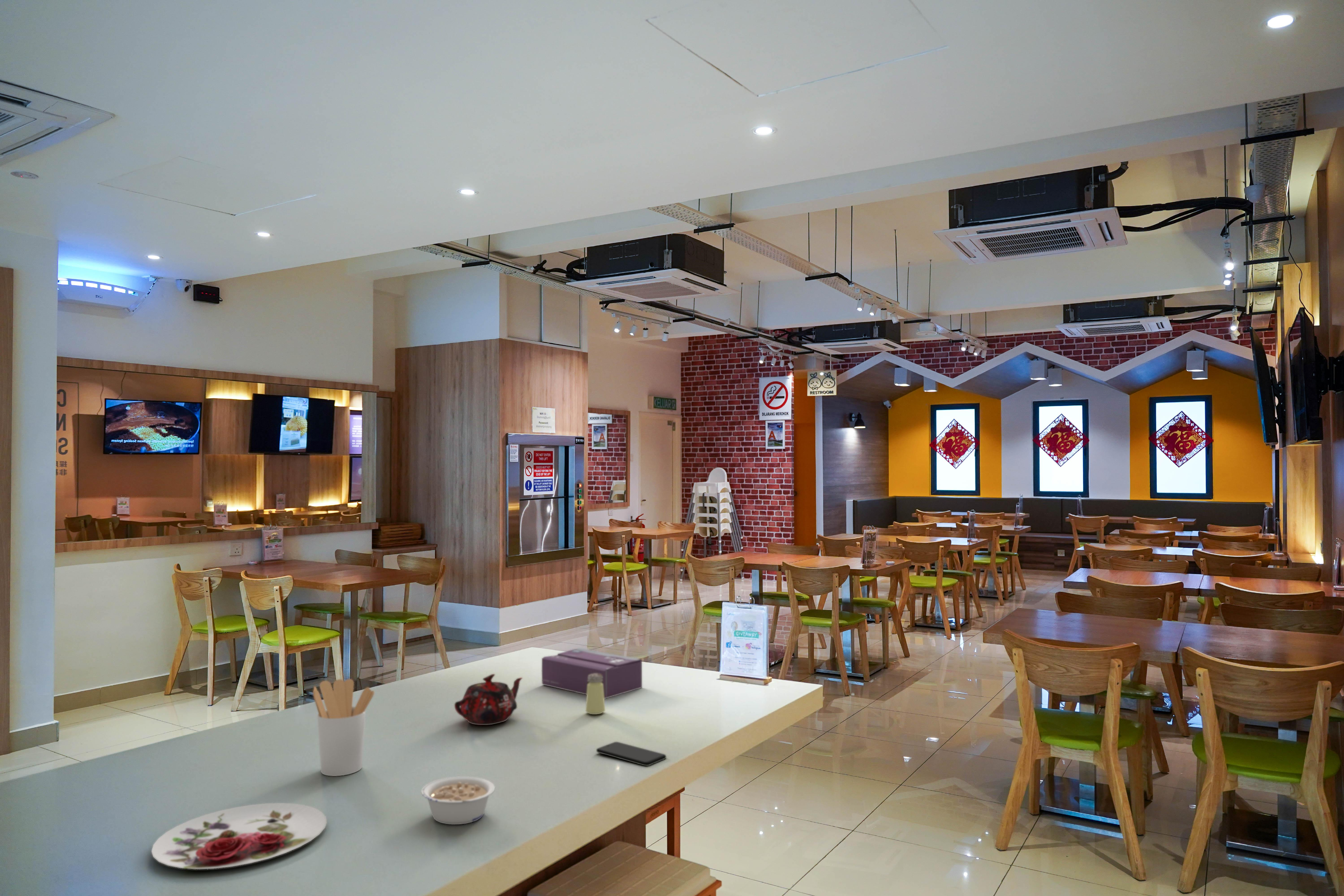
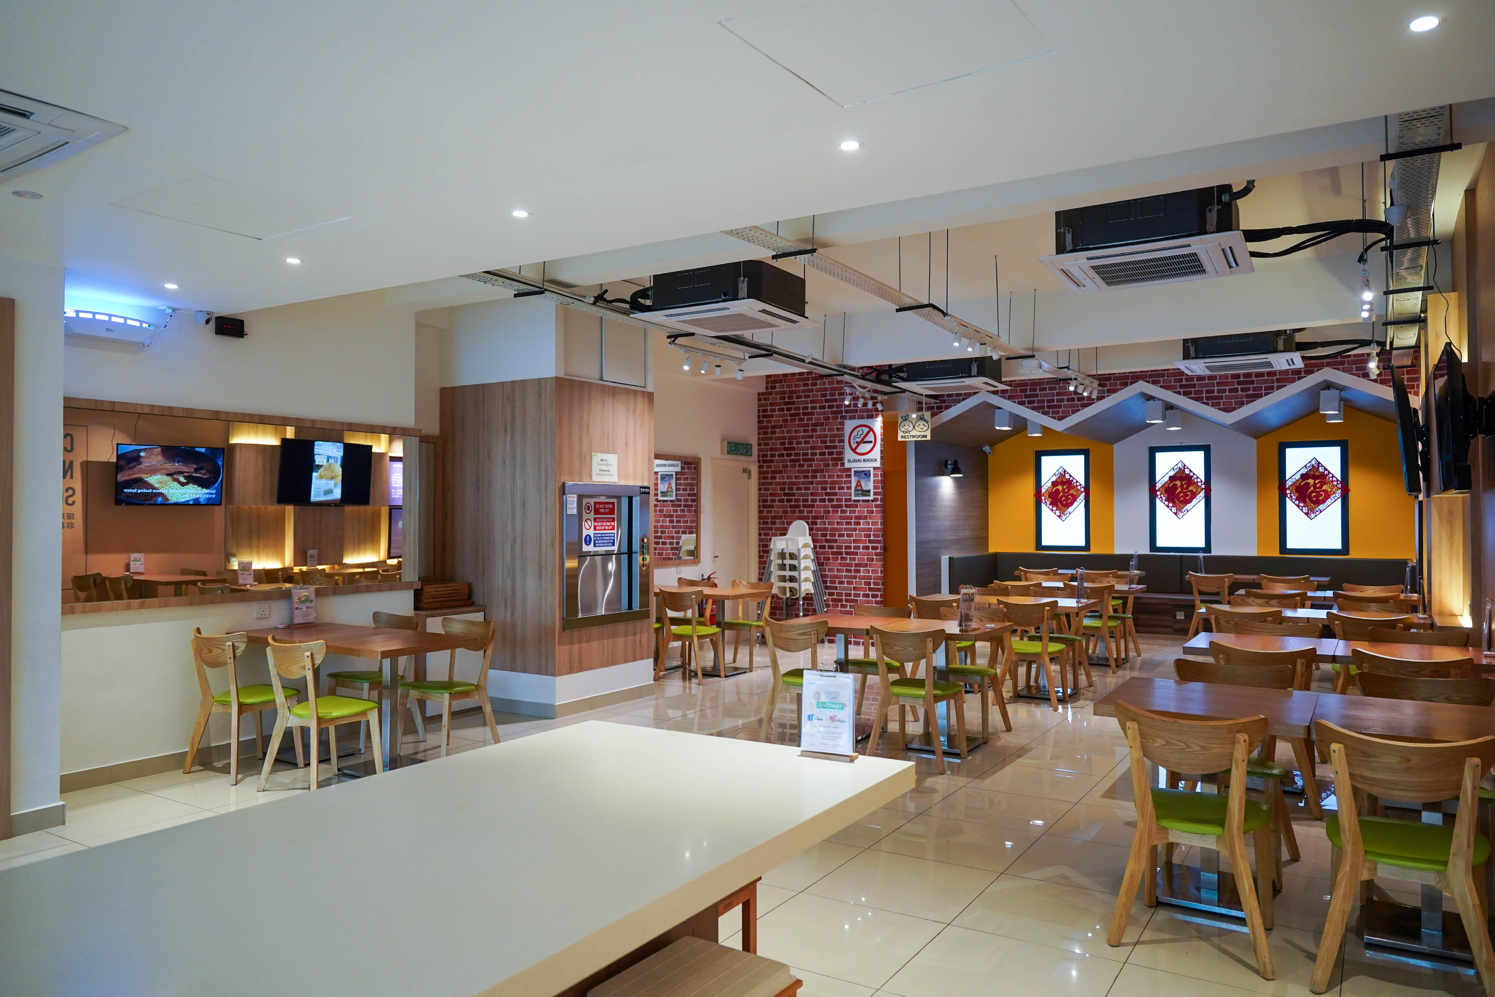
- plate [151,802,327,870]
- smartphone [596,741,666,766]
- tissue box [541,648,642,699]
- utensil holder [313,678,375,777]
- saltshaker [585,673,605,715]
- teapot [454,674,523,725]
- legume [421,776,495,825]
